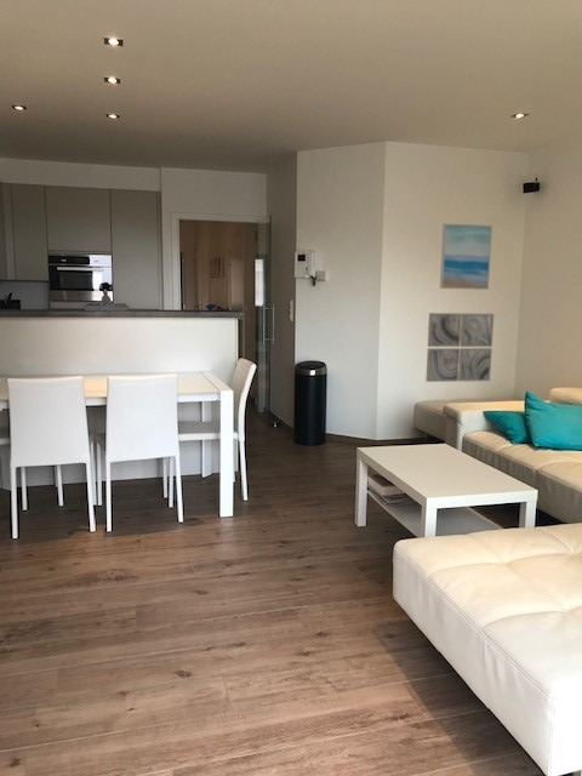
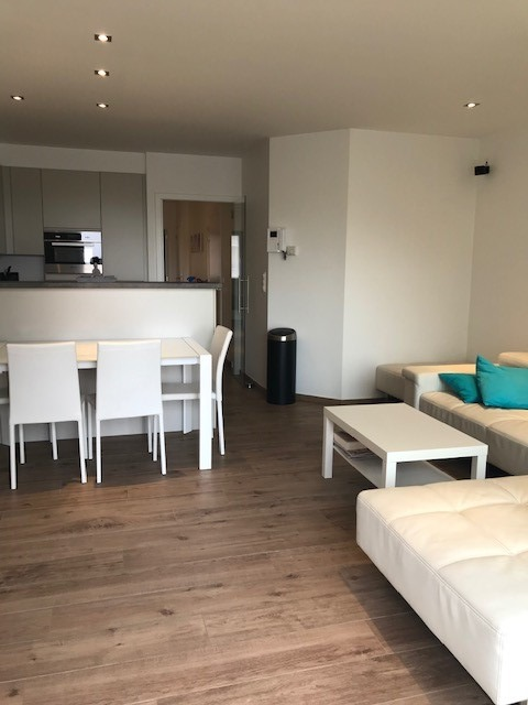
- wall art [424,312,495,383]
- wall art [439,222,493,291]
